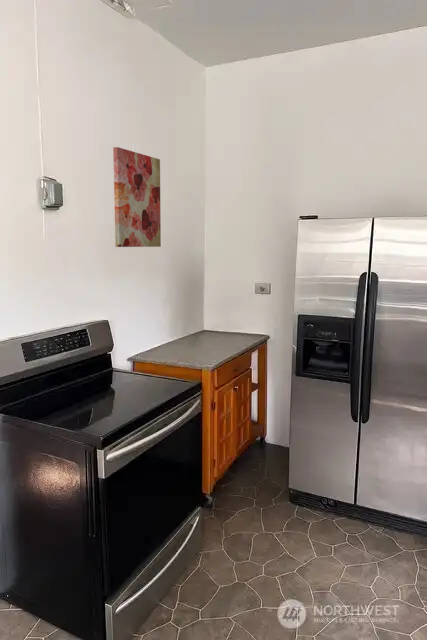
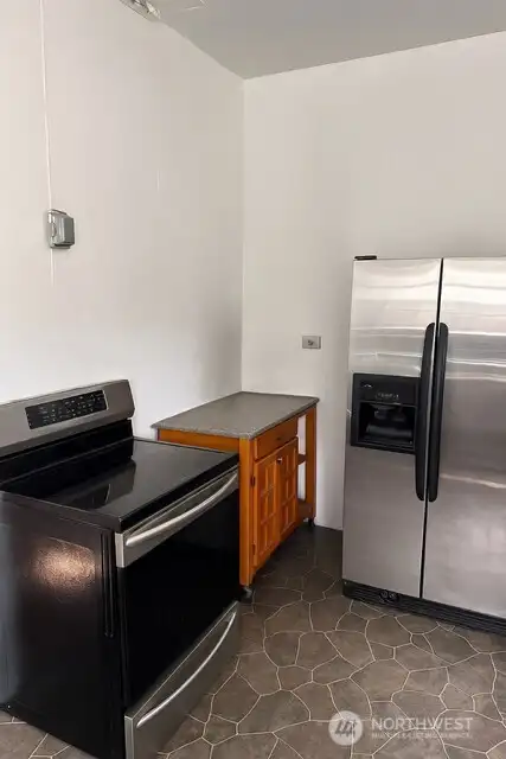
- wall art [112,146,162,248]
